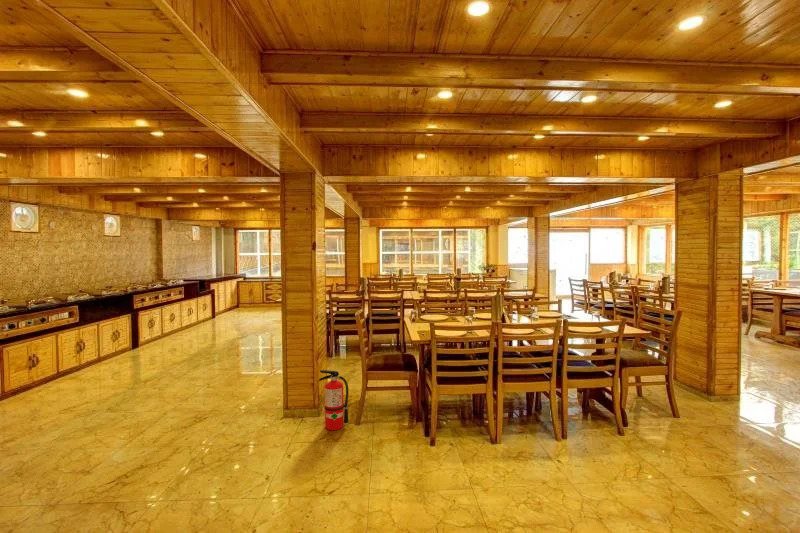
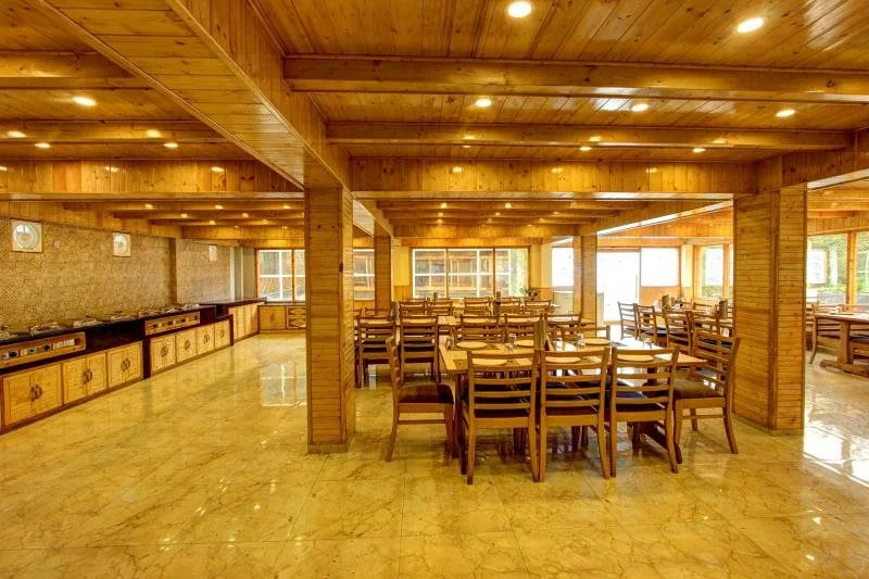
- fire extinguisher [317,369,350,431]
